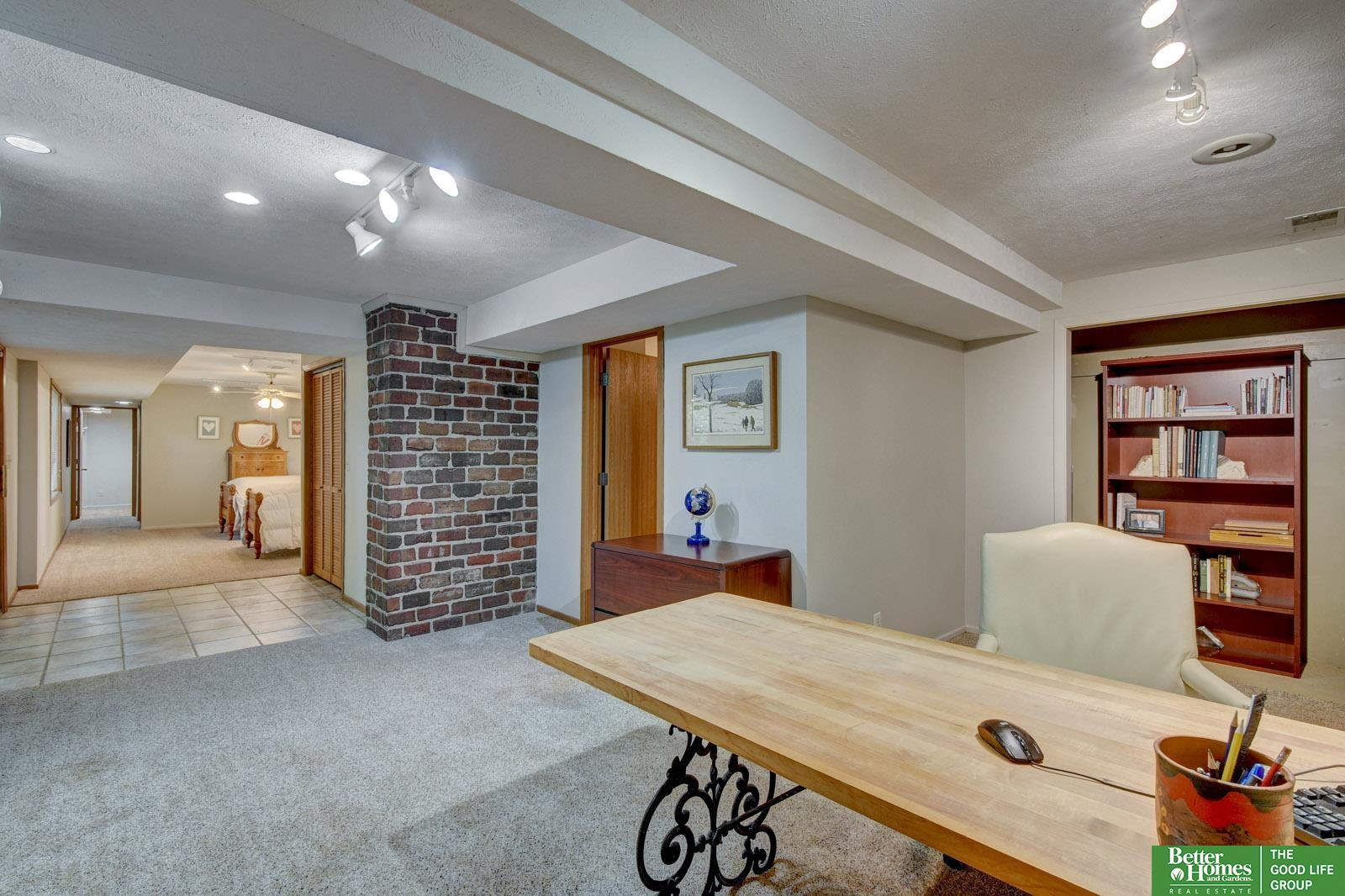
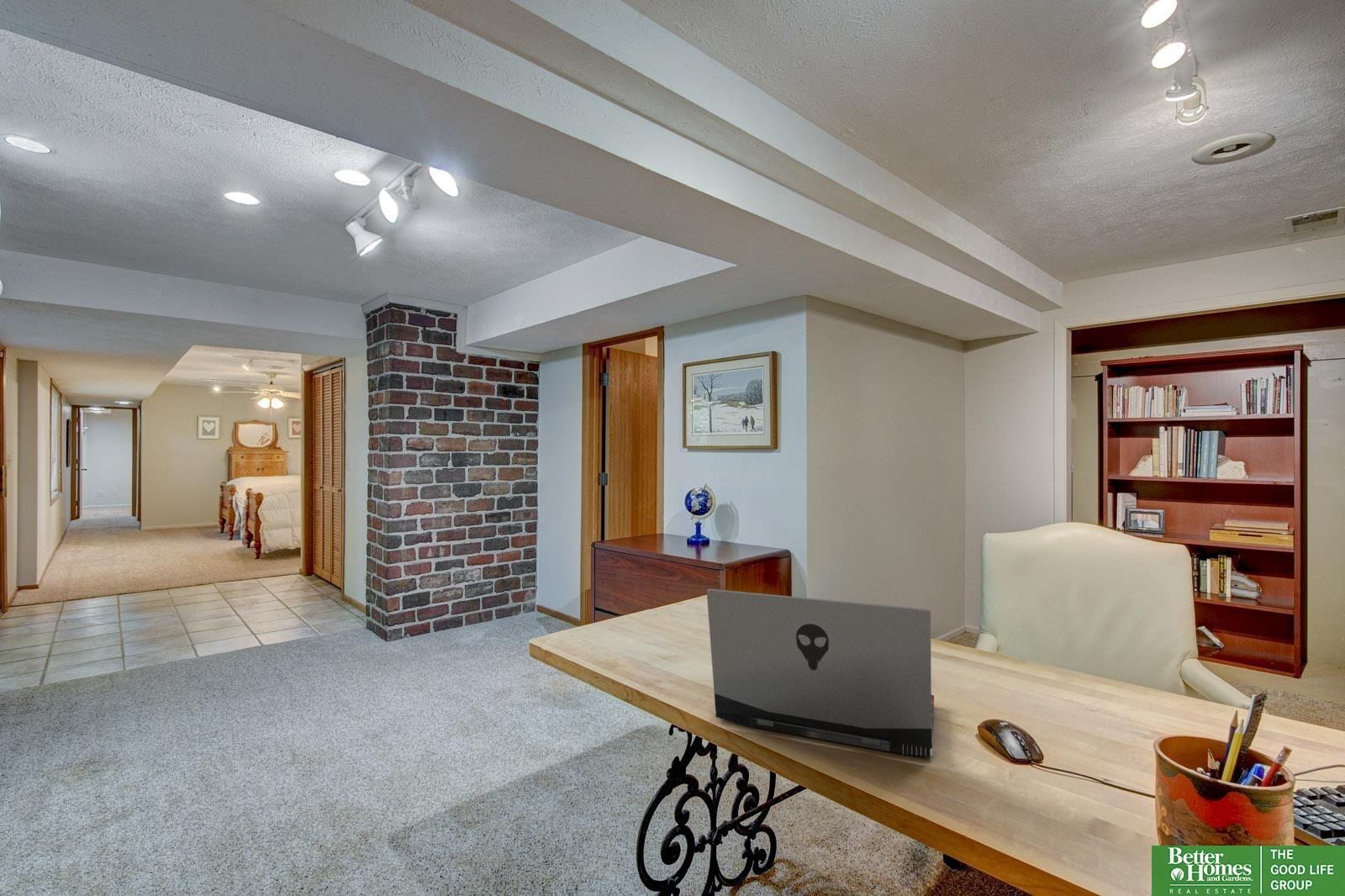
+ laptop computer [706,588,935,756]
